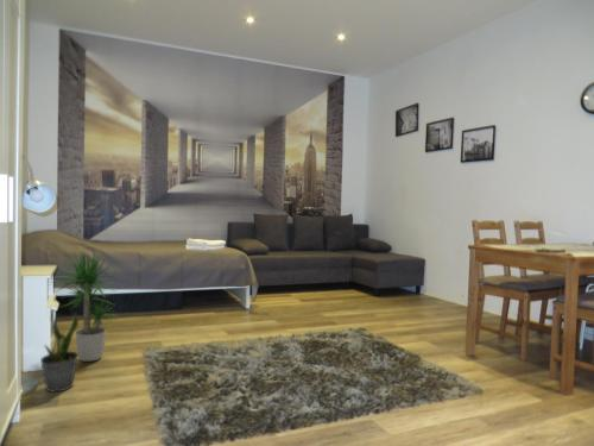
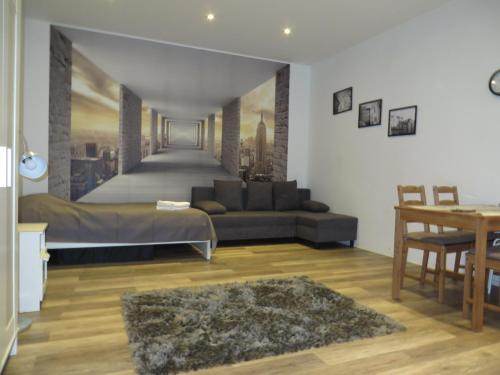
- potted plant [46,250,122,363]
- potted plant [39,313,80,394]
